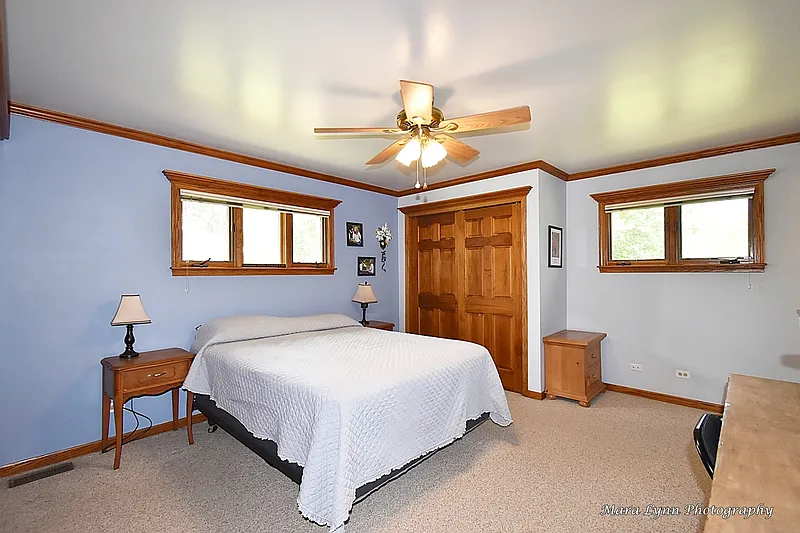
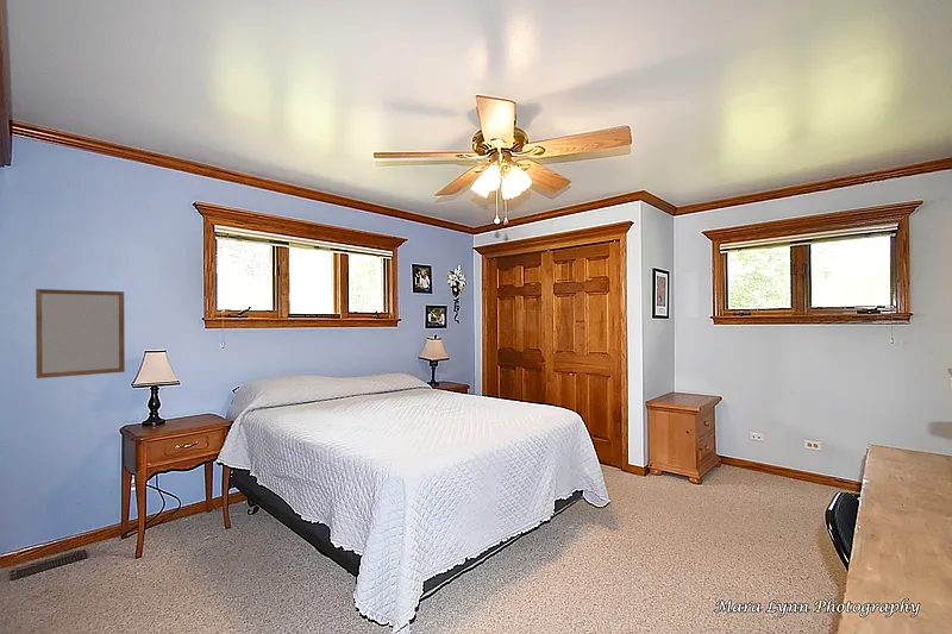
+ home mirror [35,288,126,379]
